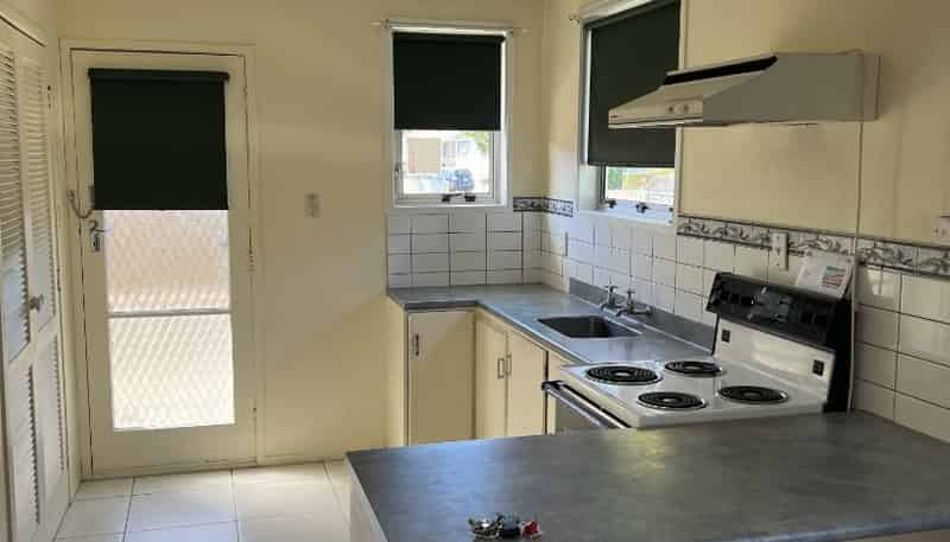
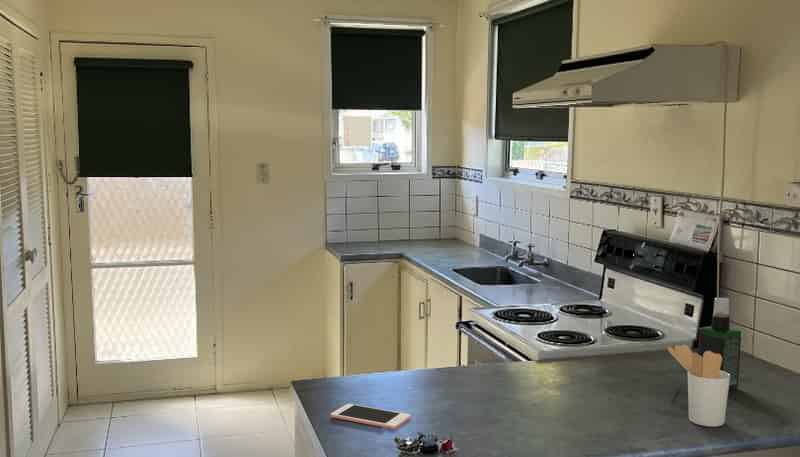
+ cell phone [330,403,411,430]
+ spray bottle [697,297,742,390]
+ utensil holder [667,344,730,428]
